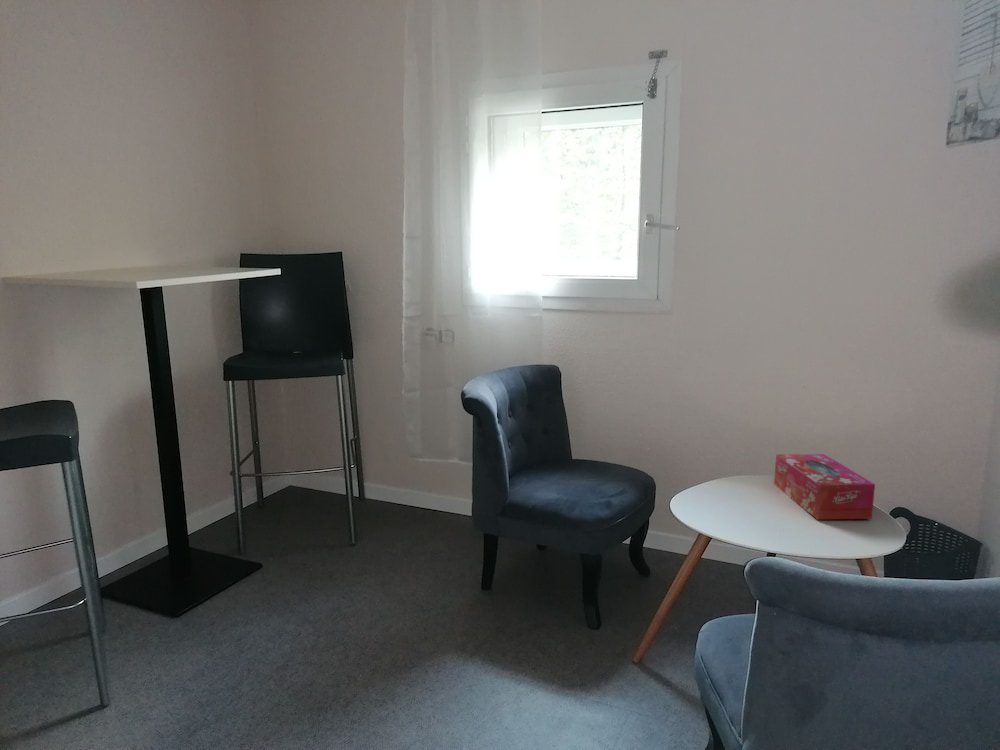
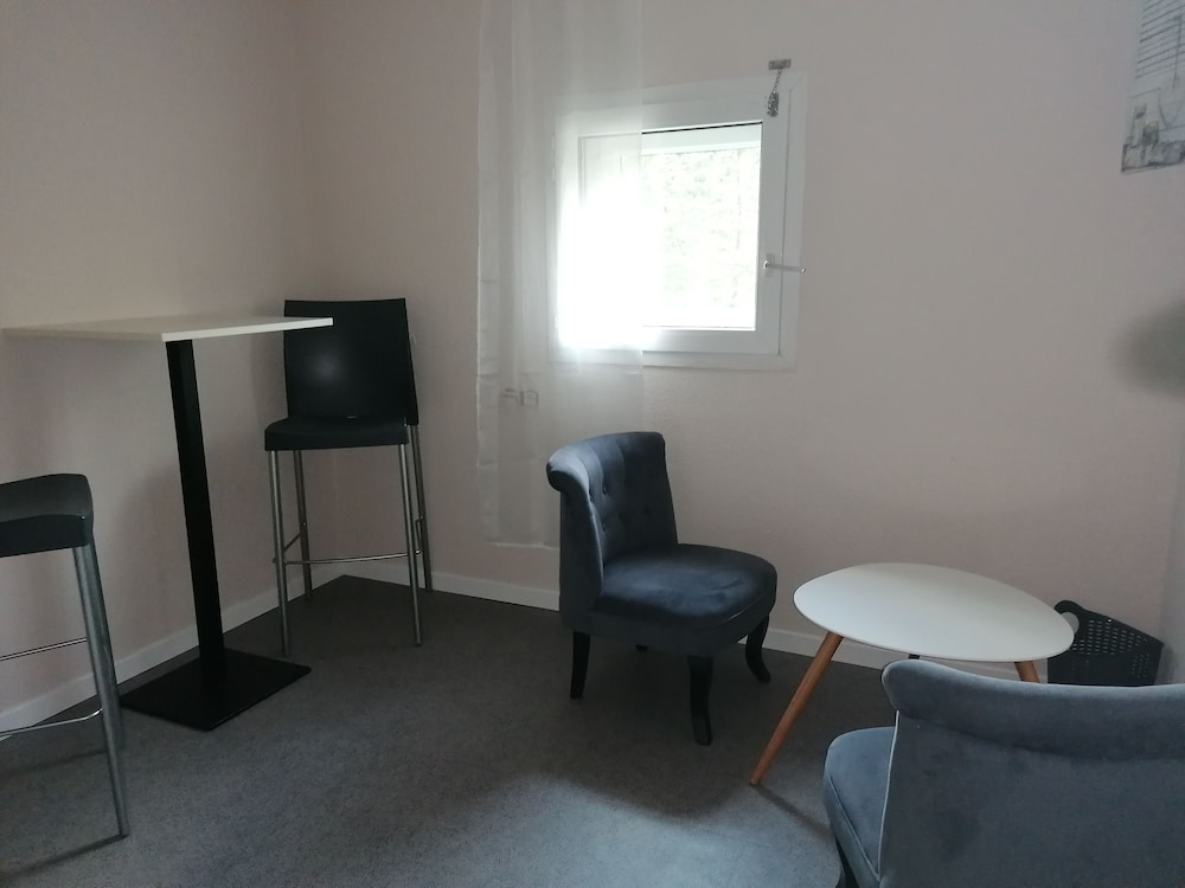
- tissue box [773,453,876,520]
